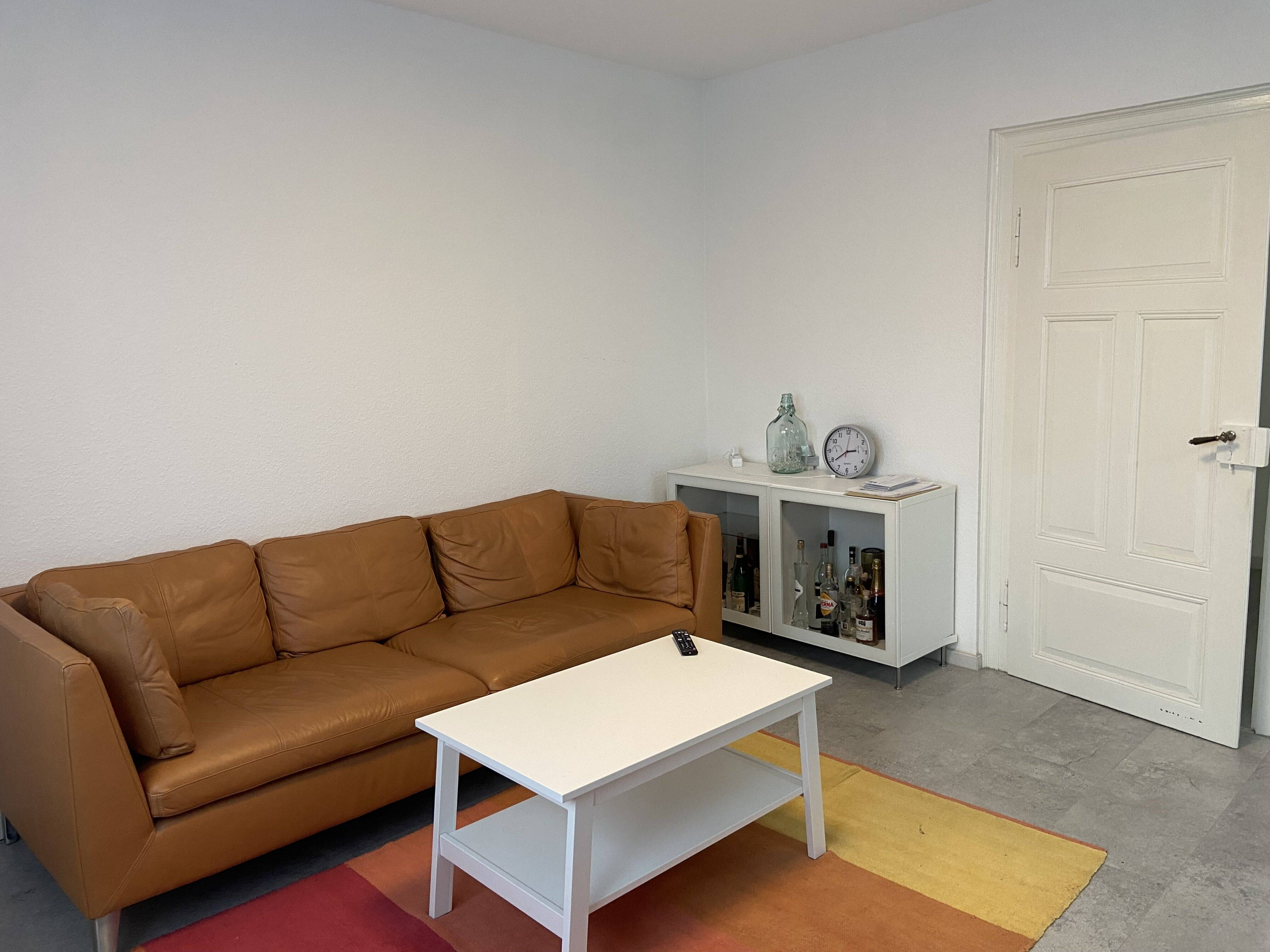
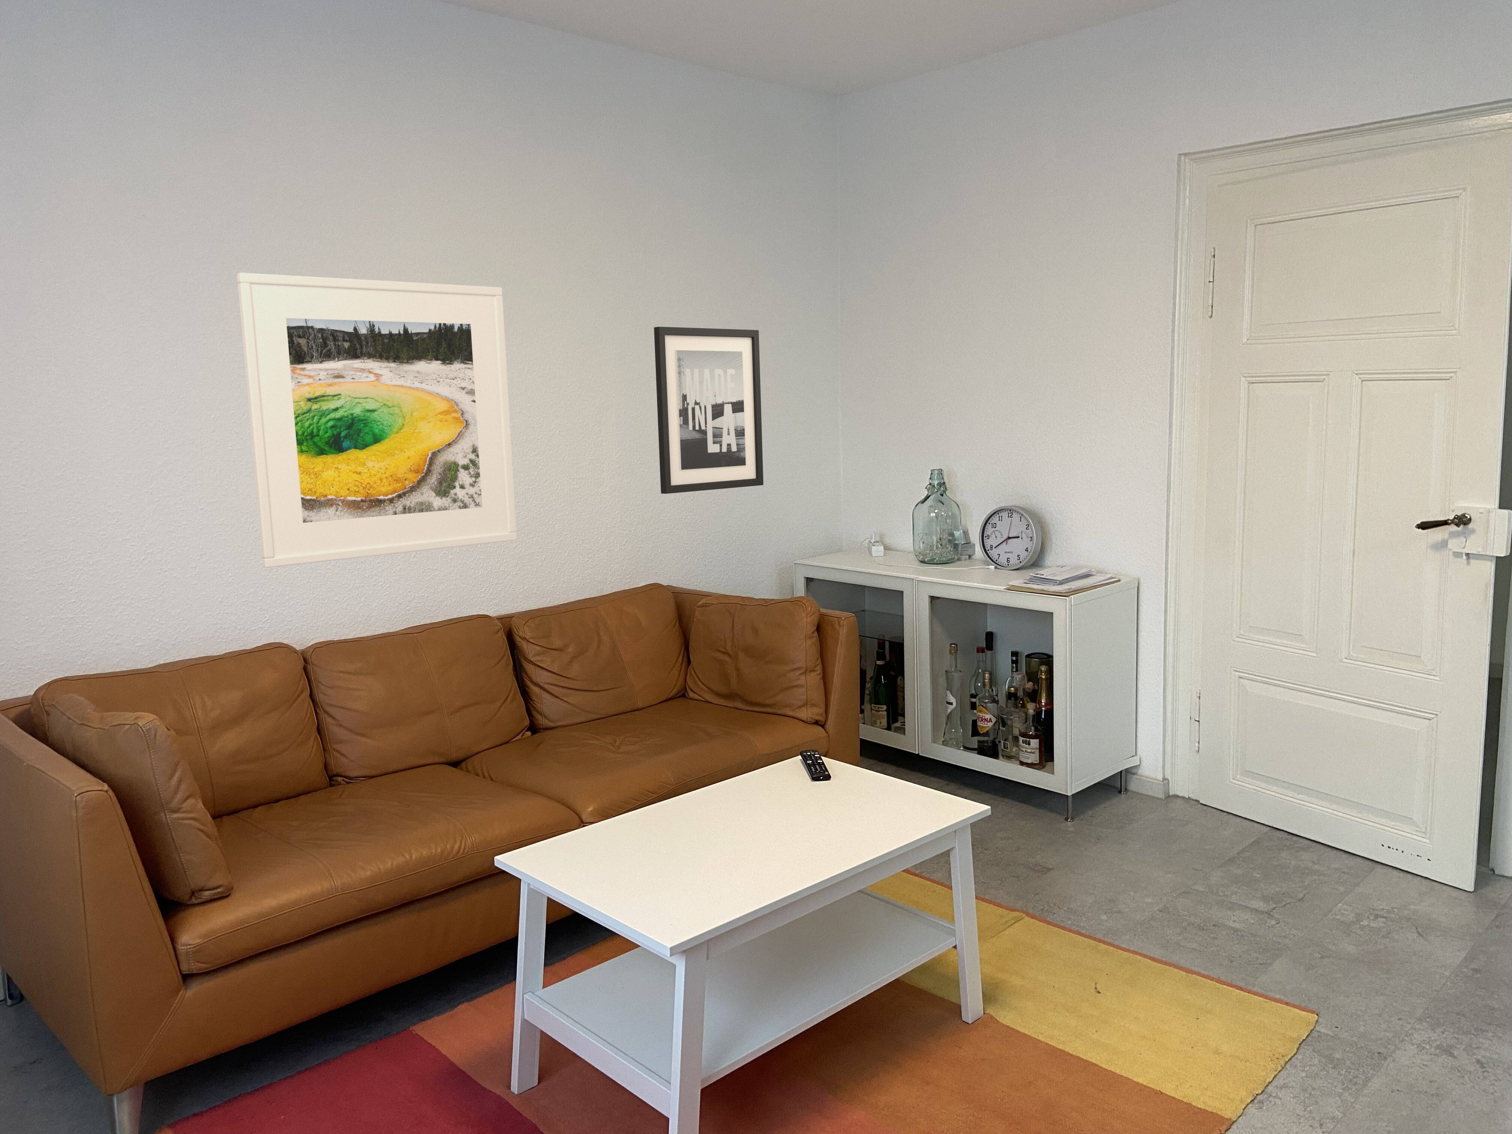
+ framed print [237,273,517,568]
+ wall art [654,326,764,494]
